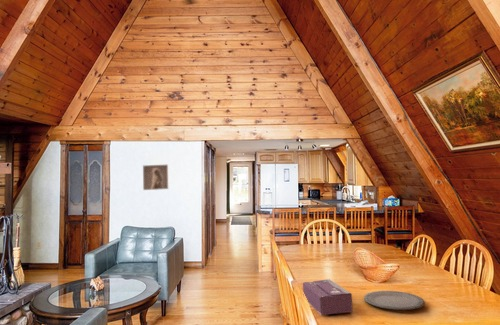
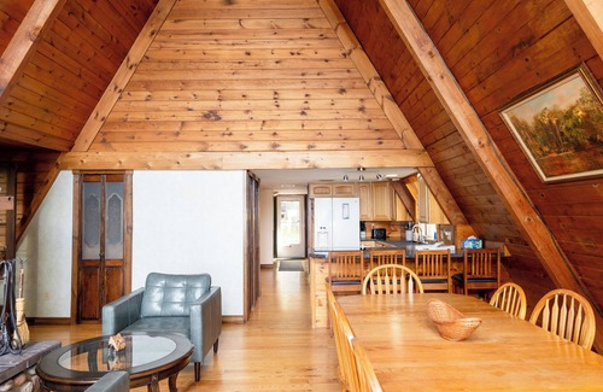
- plate [363,290,426,311]
- tissue box [302,278,354,316]
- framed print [142,163,170,191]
